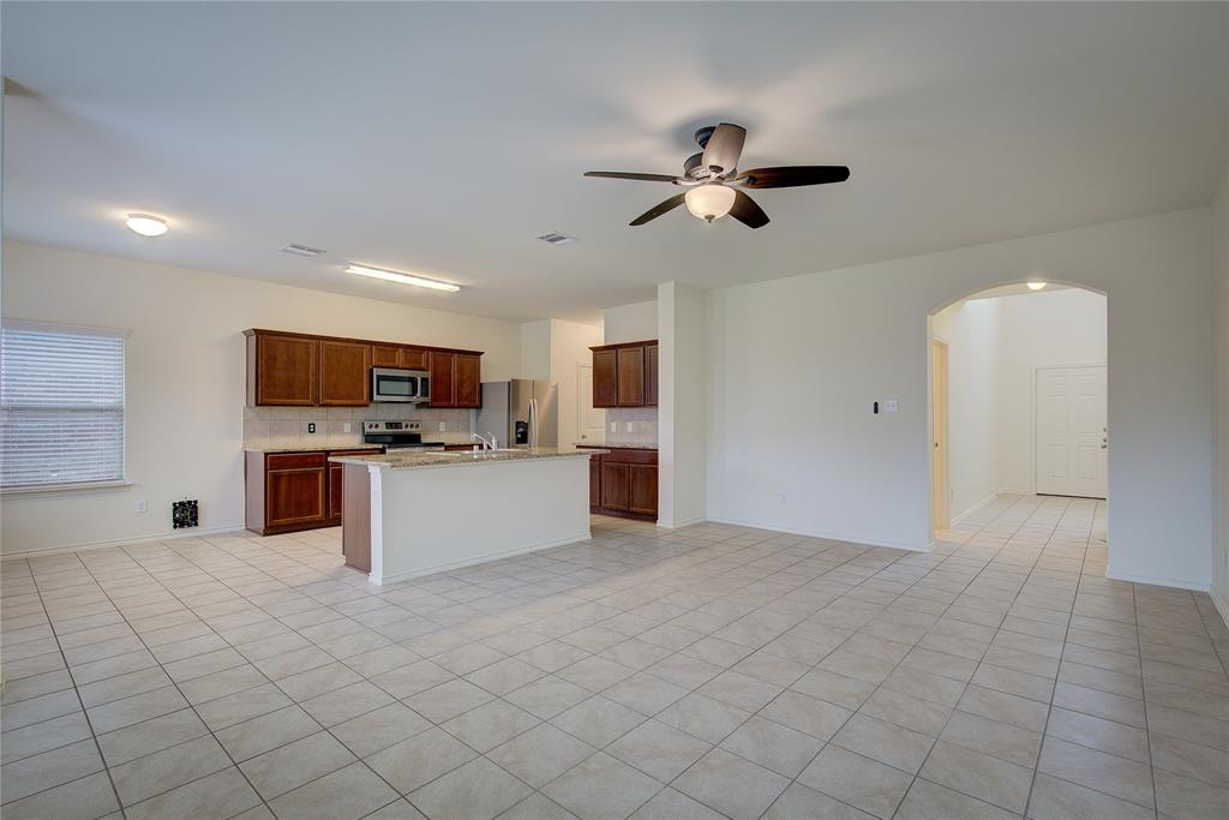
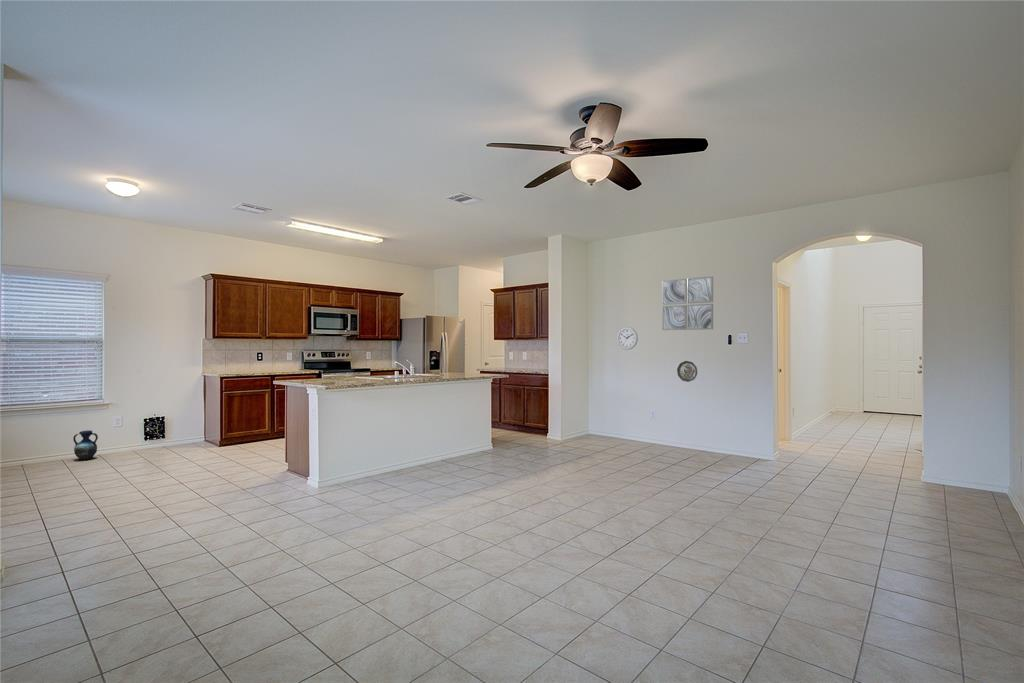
+ wall clock [616,326,639,351]
+ wall art [661,275,714,331]
+ decorative plate [676,360,698,383]
+ vase [72,429,99,461]
